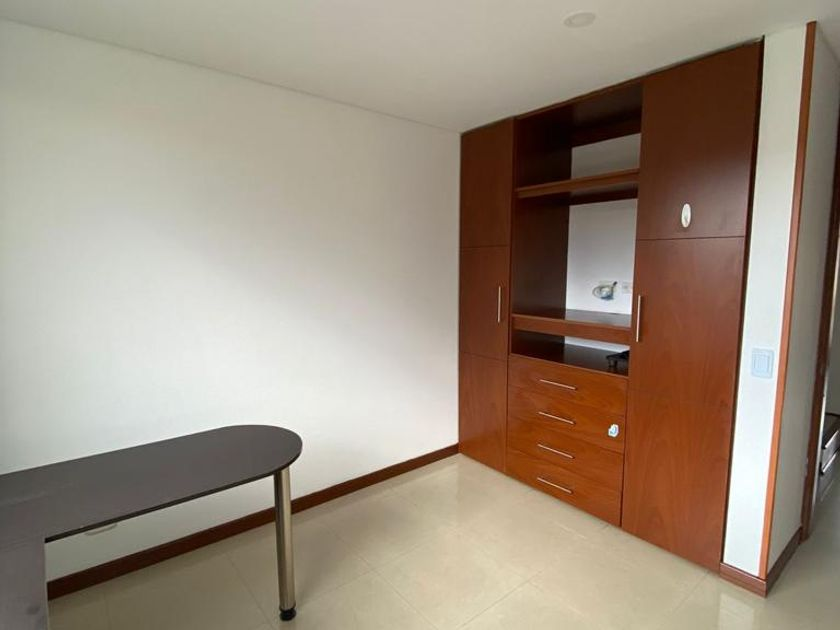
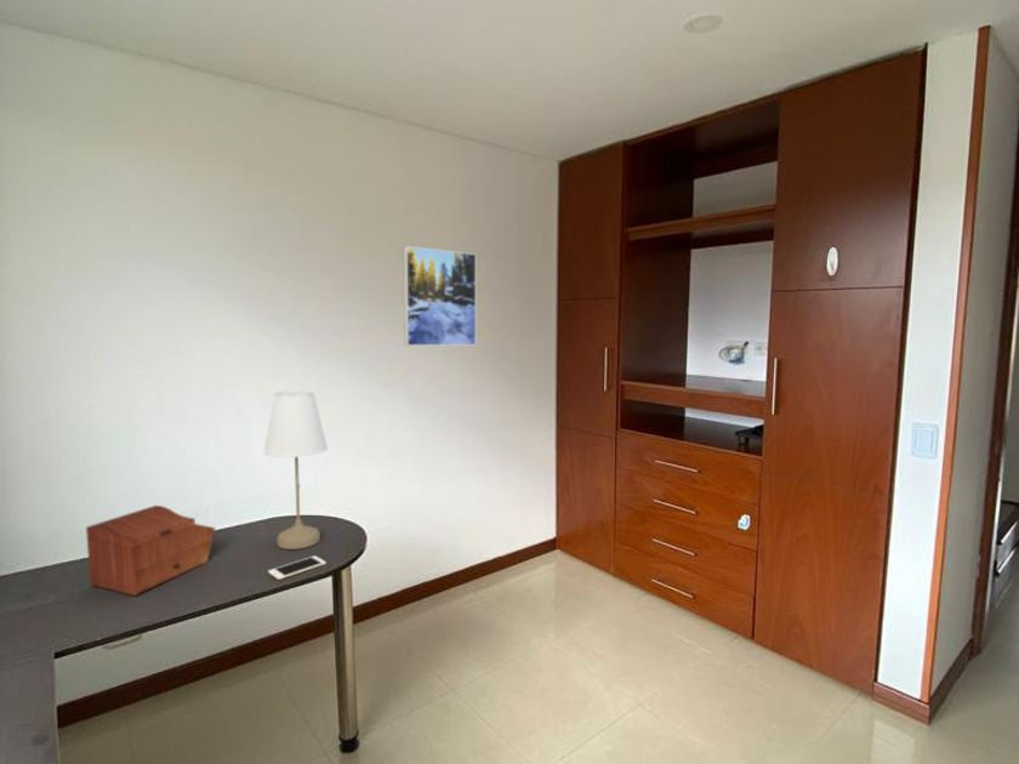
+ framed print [403,245,477,347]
+ cell phone [267,554,328,581]
+ sewing box [85,504,216,597]
+ desk lamp [262,389,329,551]
